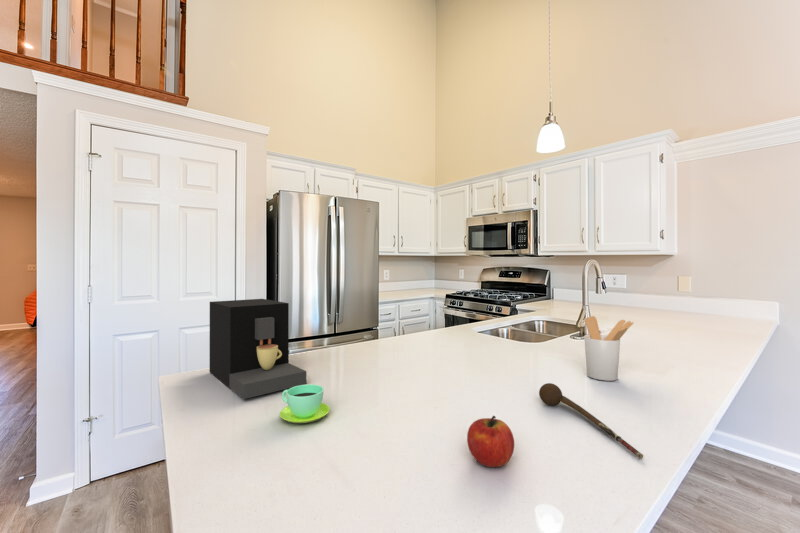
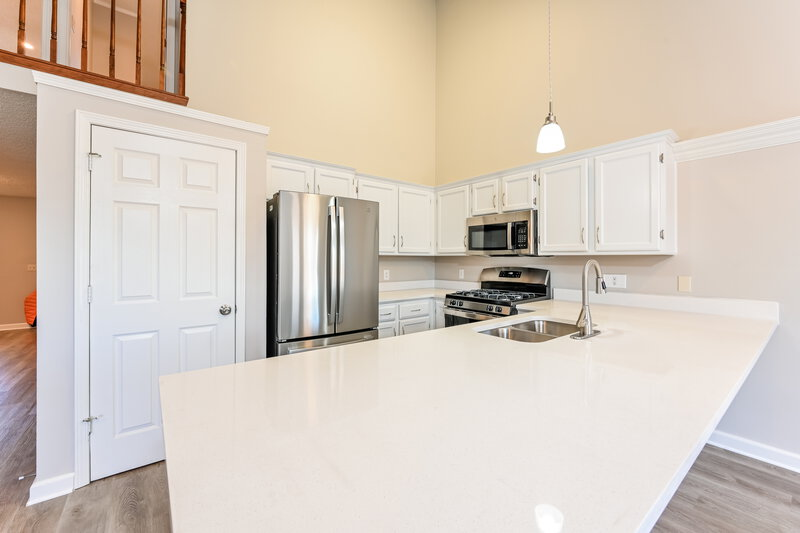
- cup [279,383,331,424]
- utensil holder [583,315,634,382]
- coffee maker [209,298,307,400]
- spoon [538,382,644,460]
- fruit [466,415,515,468]
